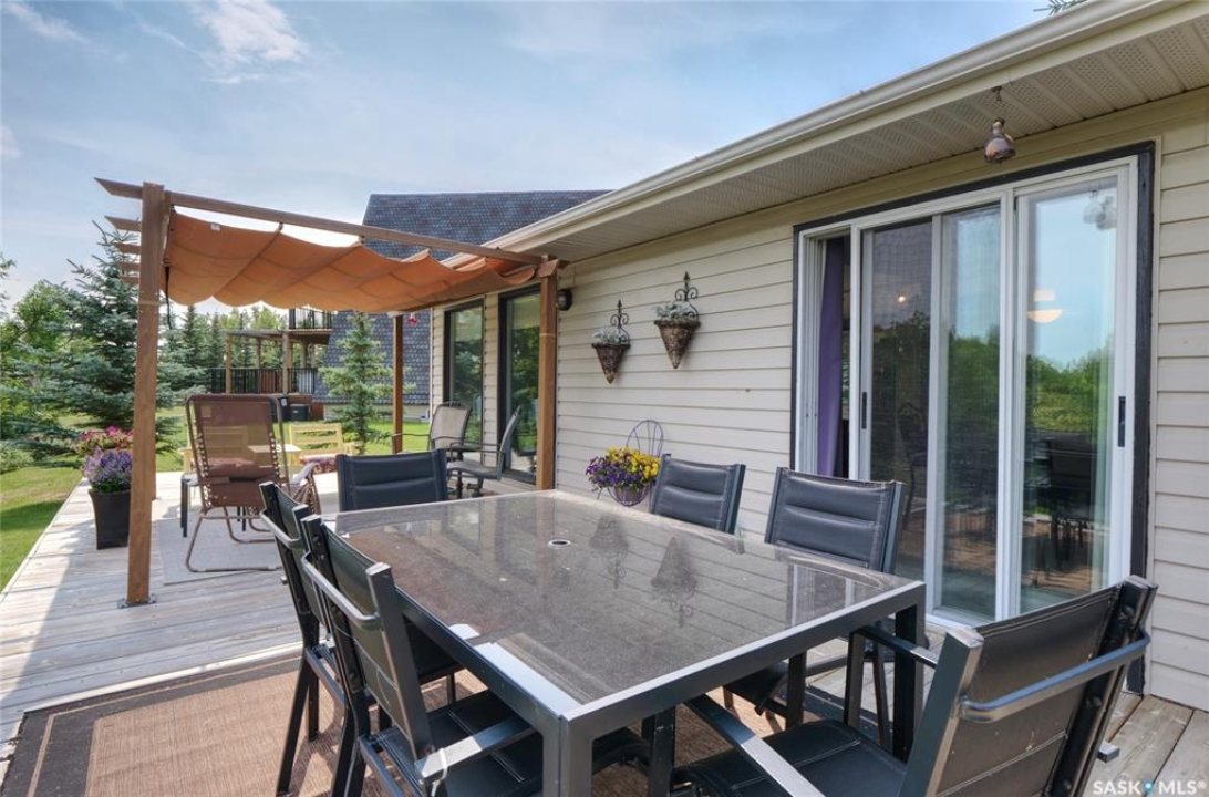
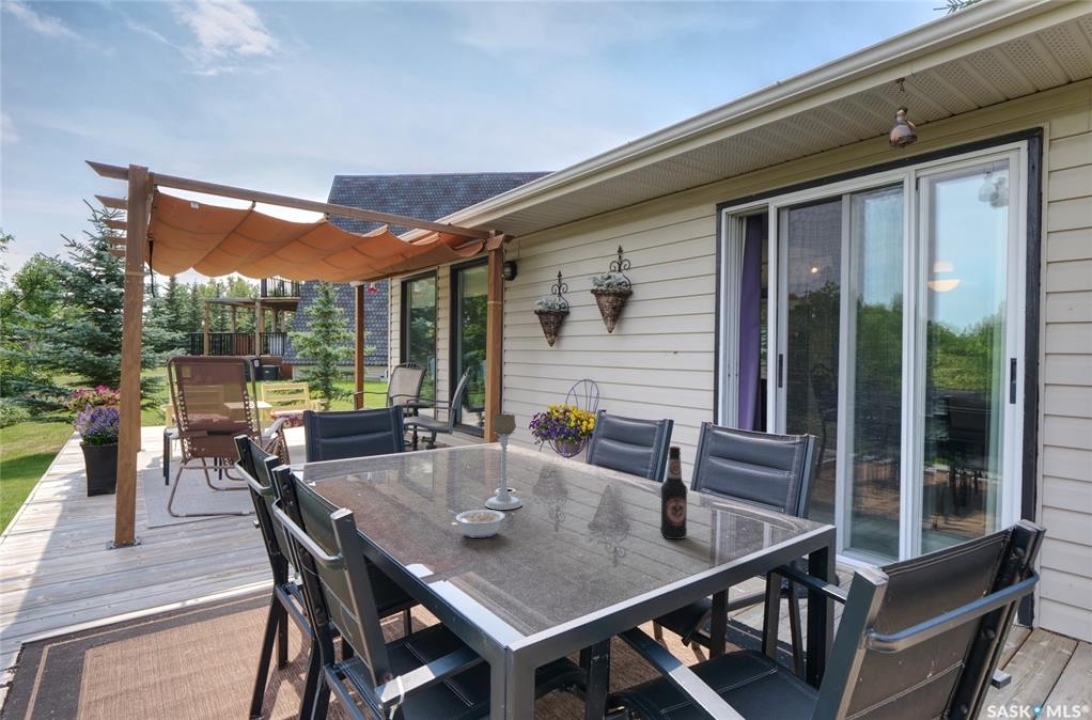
+ legume [447,509,506,539]
+ candle holder [484,413,523,511]
+ bottle [659,445,688,540]
